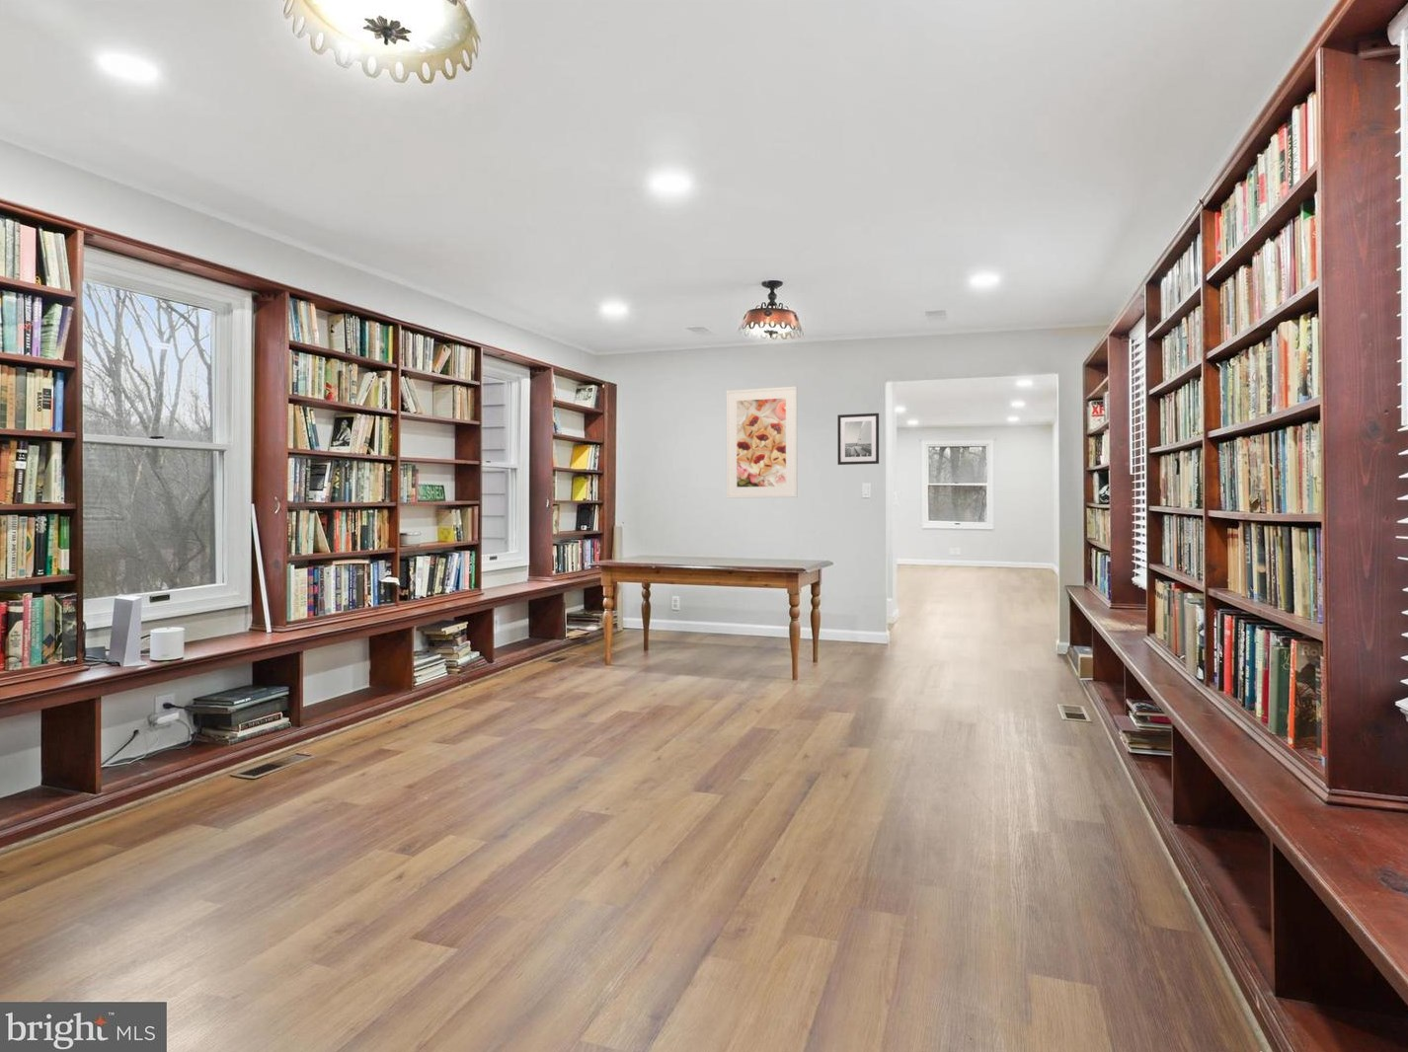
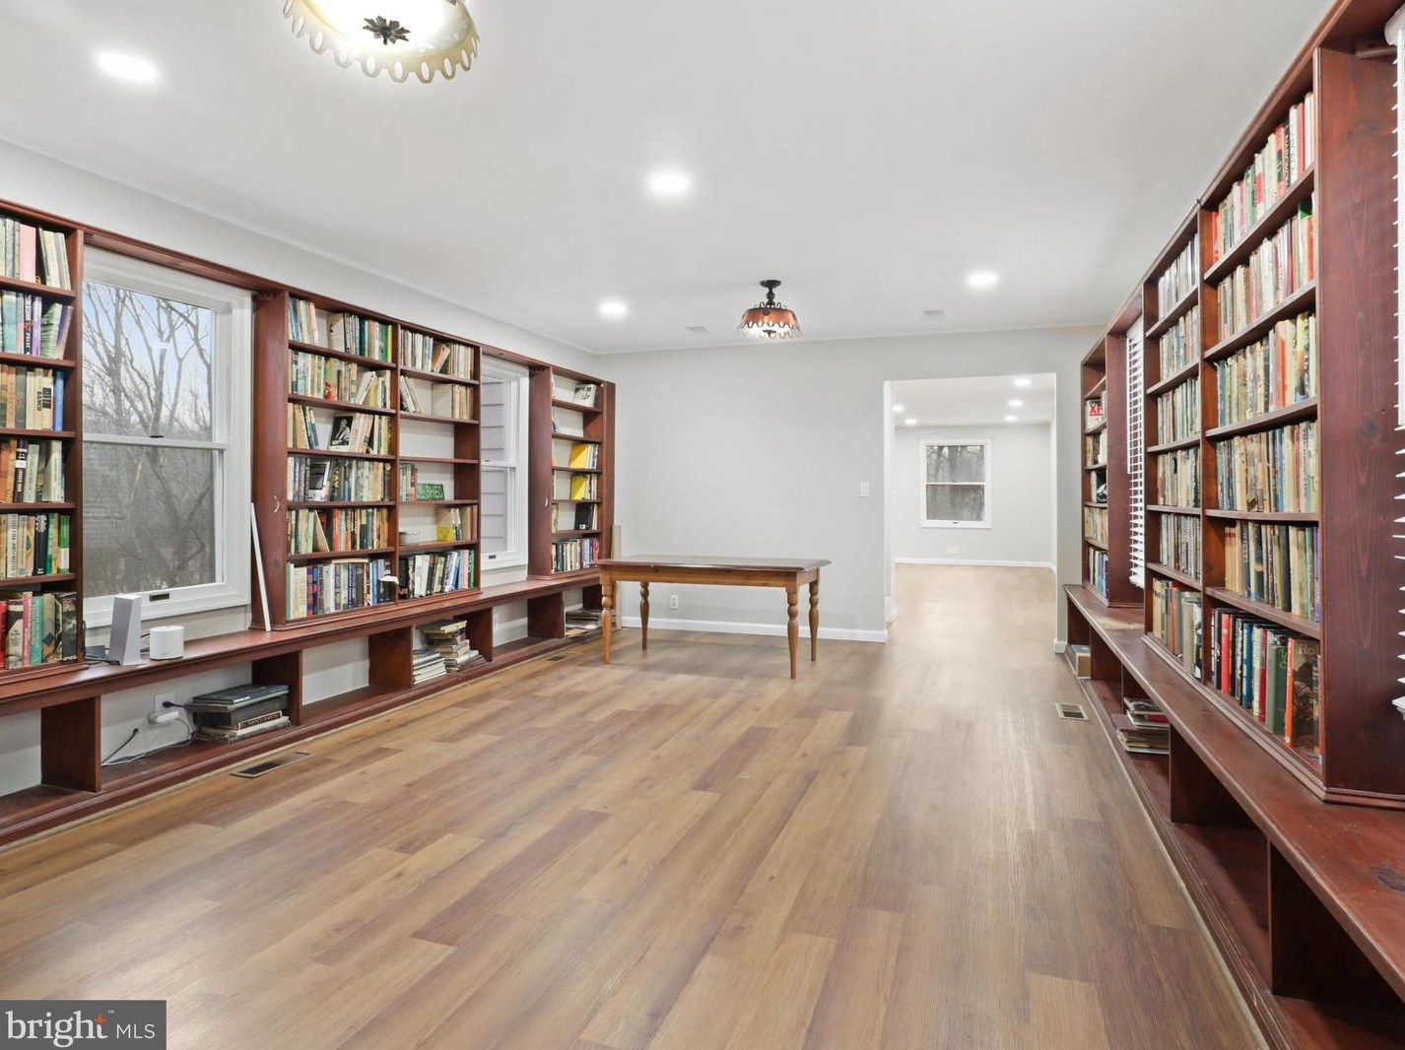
- wall art [837,412,880,466]
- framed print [726,386,798,499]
